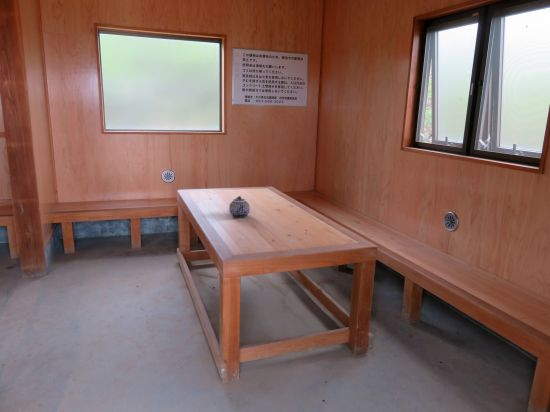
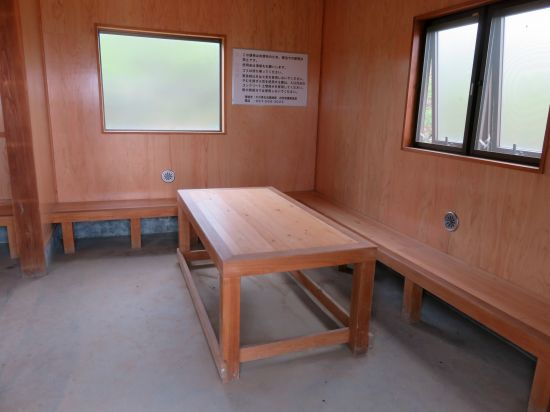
- teapot [228,195,251,218]
